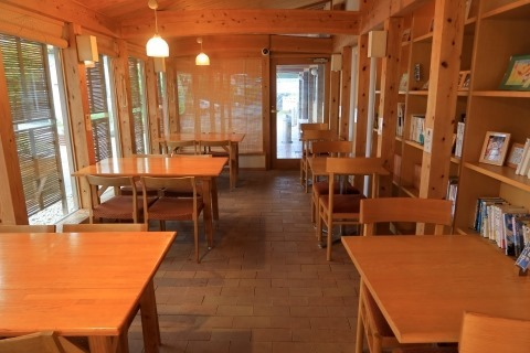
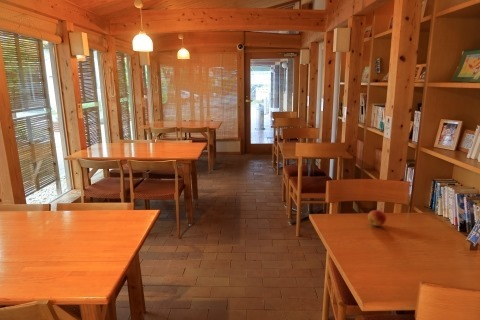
+ fruit [367,209,387,227]
